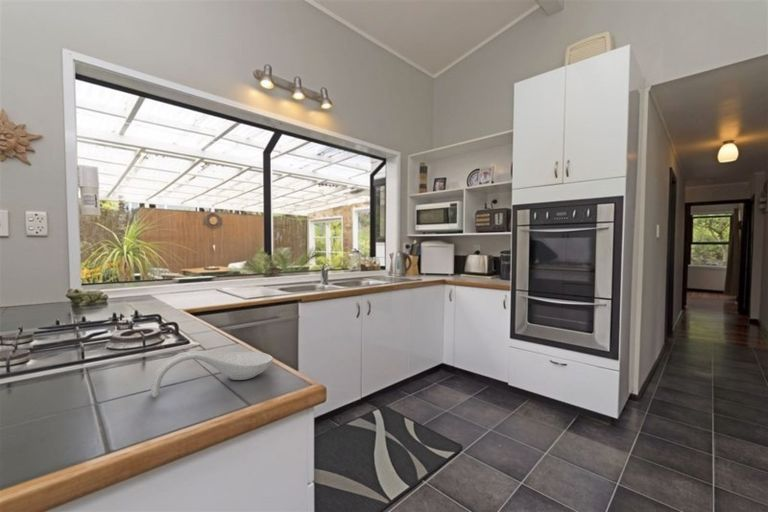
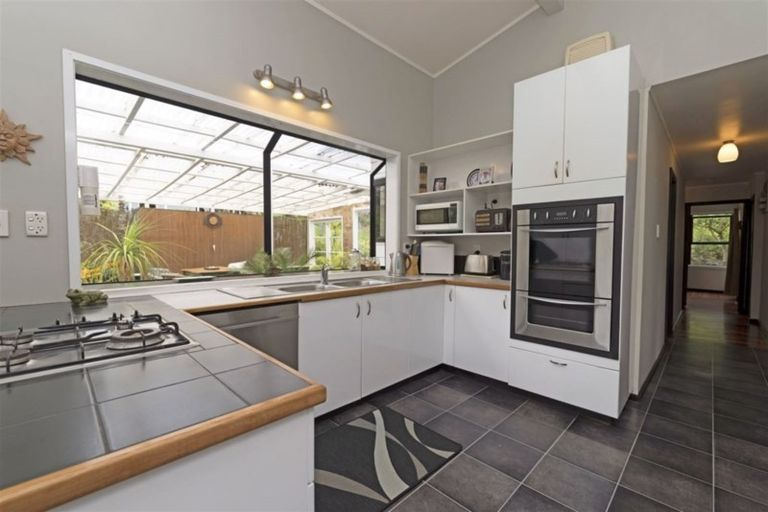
- spoon rest [150,350,274,398]
